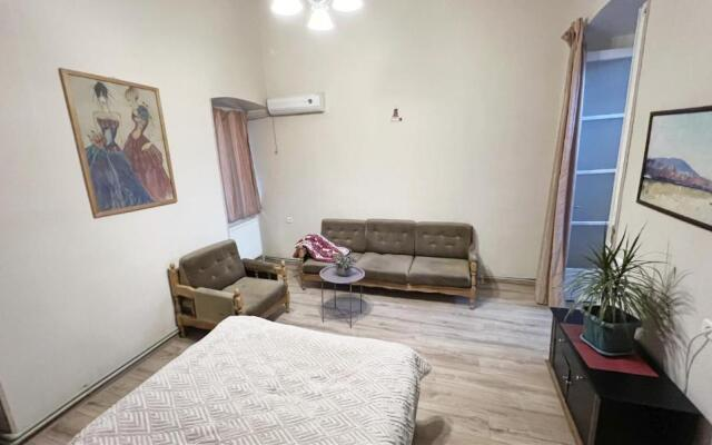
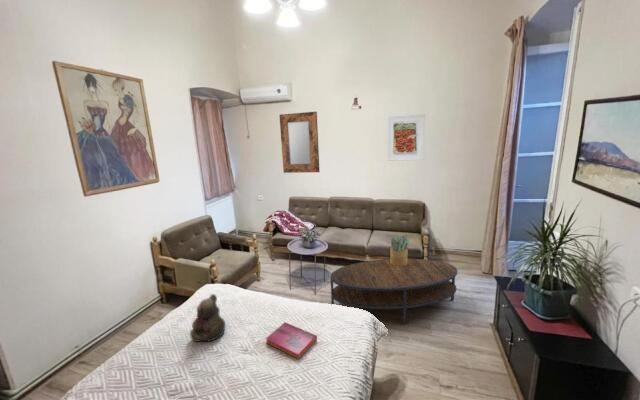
+ potted plant [389,234,412,266]
+ home mirror [278,111,321,174]
+ teddy bear [189,293,226,343]
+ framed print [387,113,426,162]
+ hardback book [265,321,318,360]
+ coffee table [330,258,458,325]
